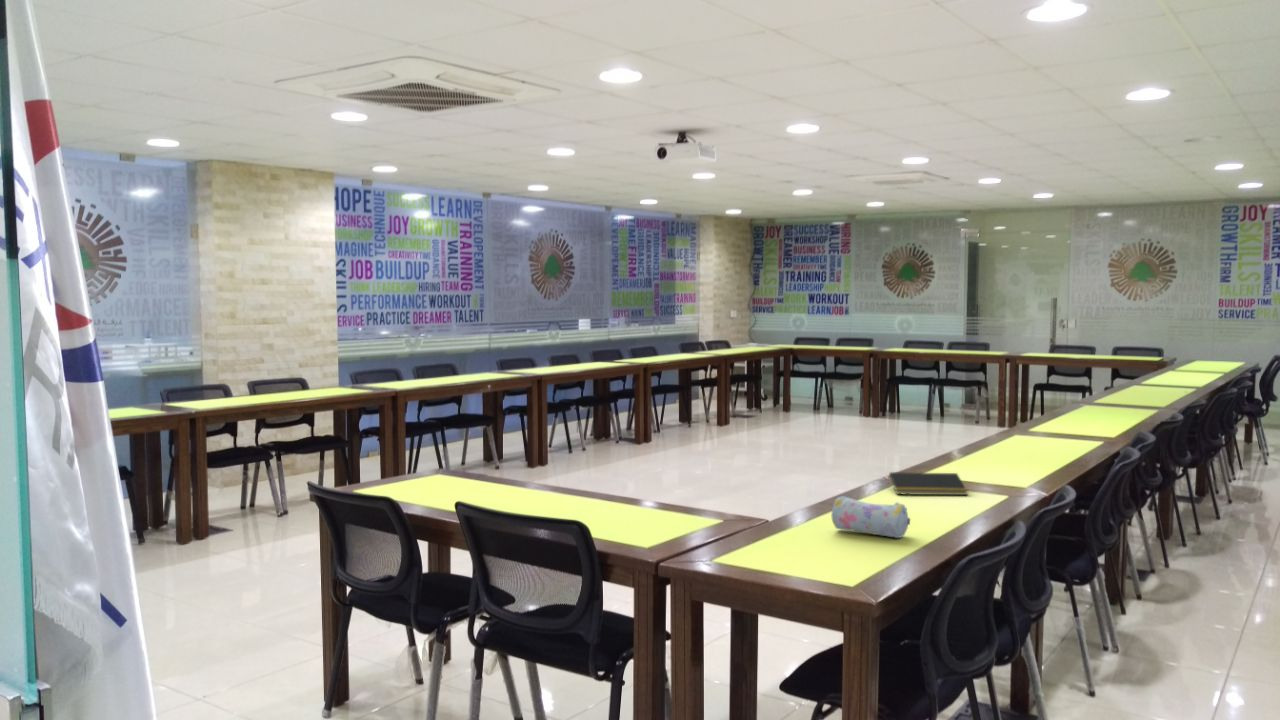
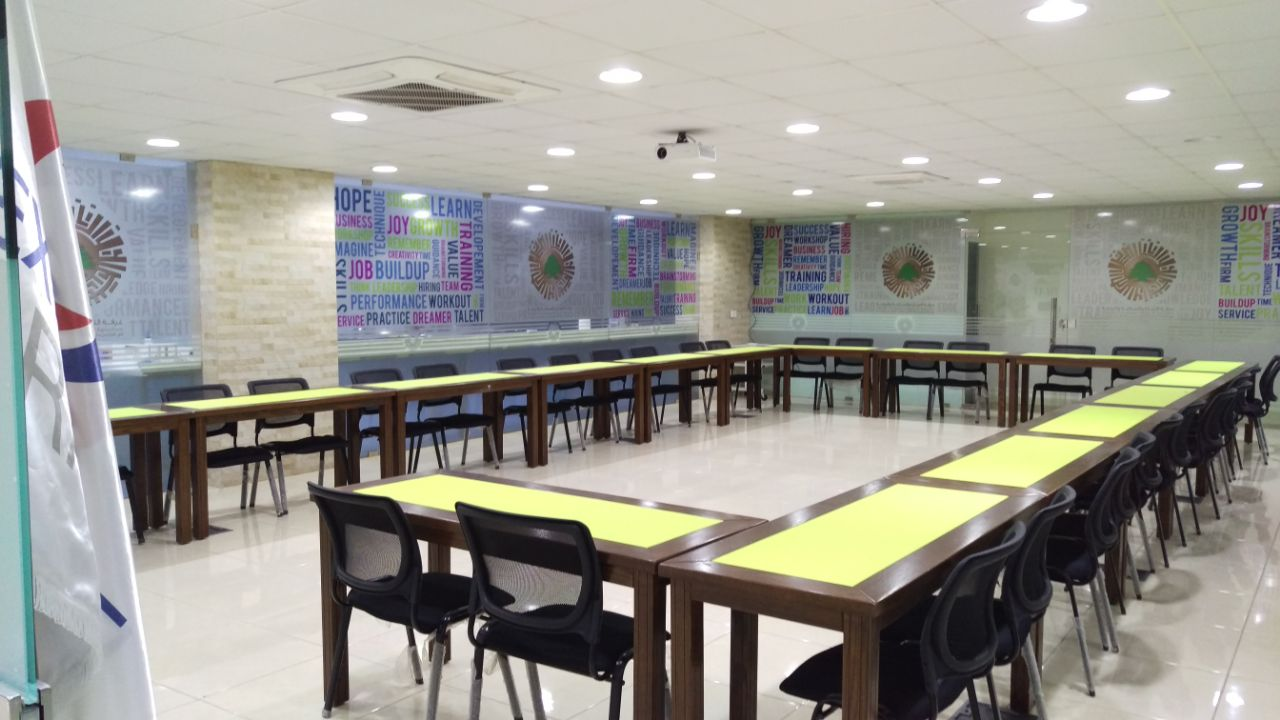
- pencil case [831,495,911,539]
- notepad [887,471,969,496]
